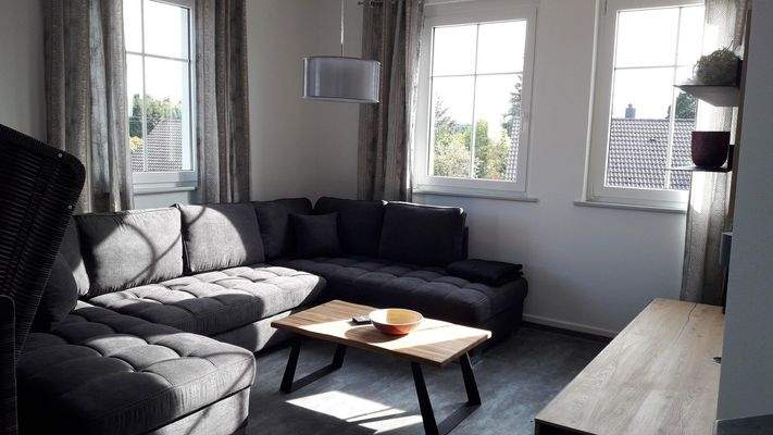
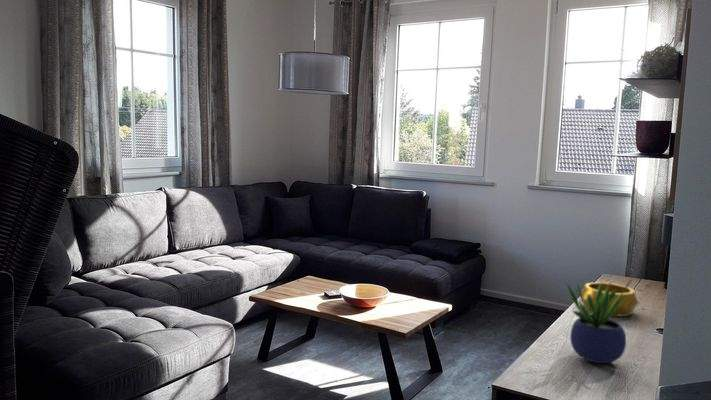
+ decorative bowl [581,281,639,317]
+ potted plant [564,277,634,364]
